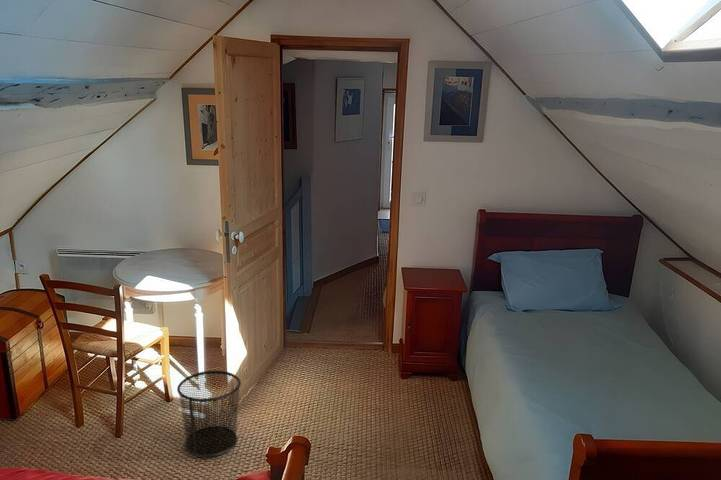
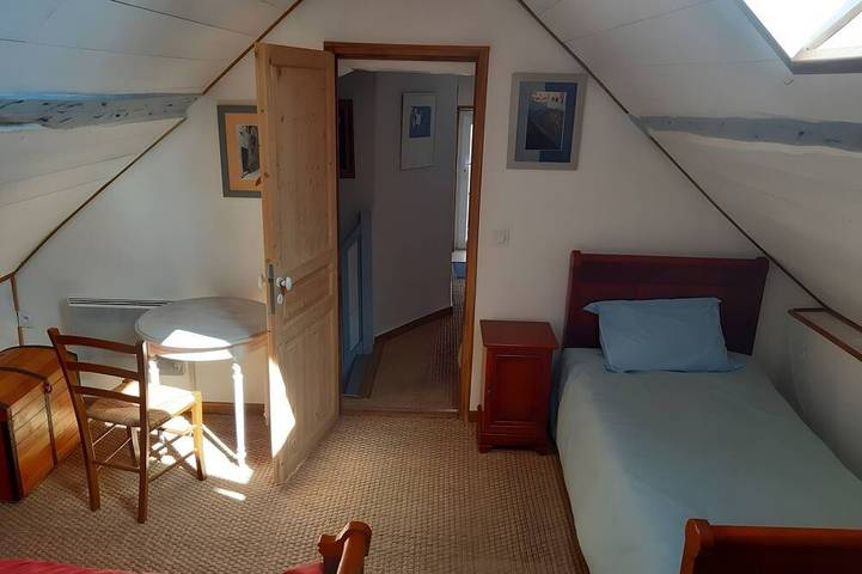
- waste bin [176,370,242,458]
